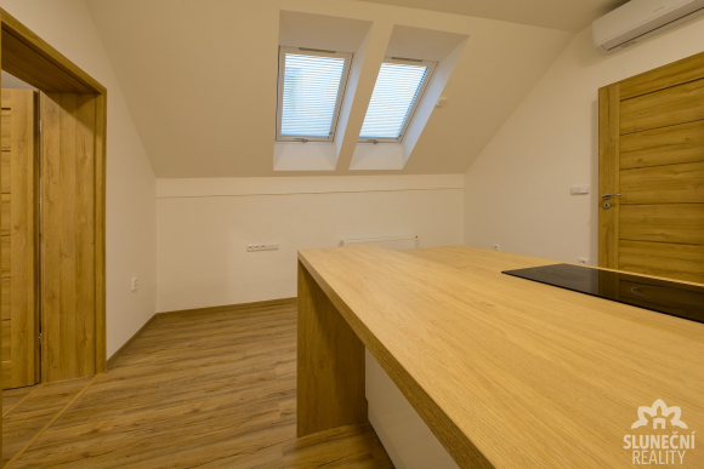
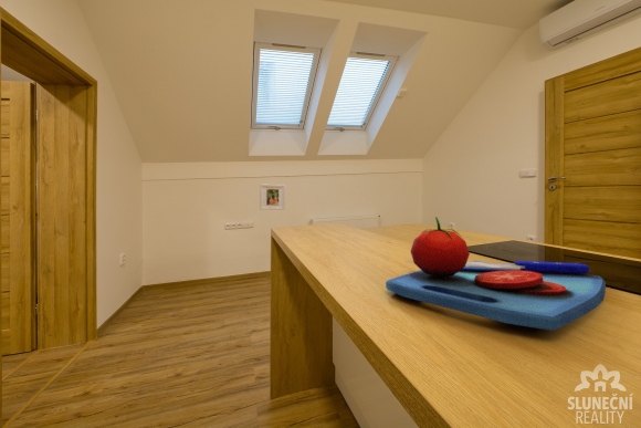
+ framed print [259,184,286,211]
+ chopping board [385,216,607,332]
